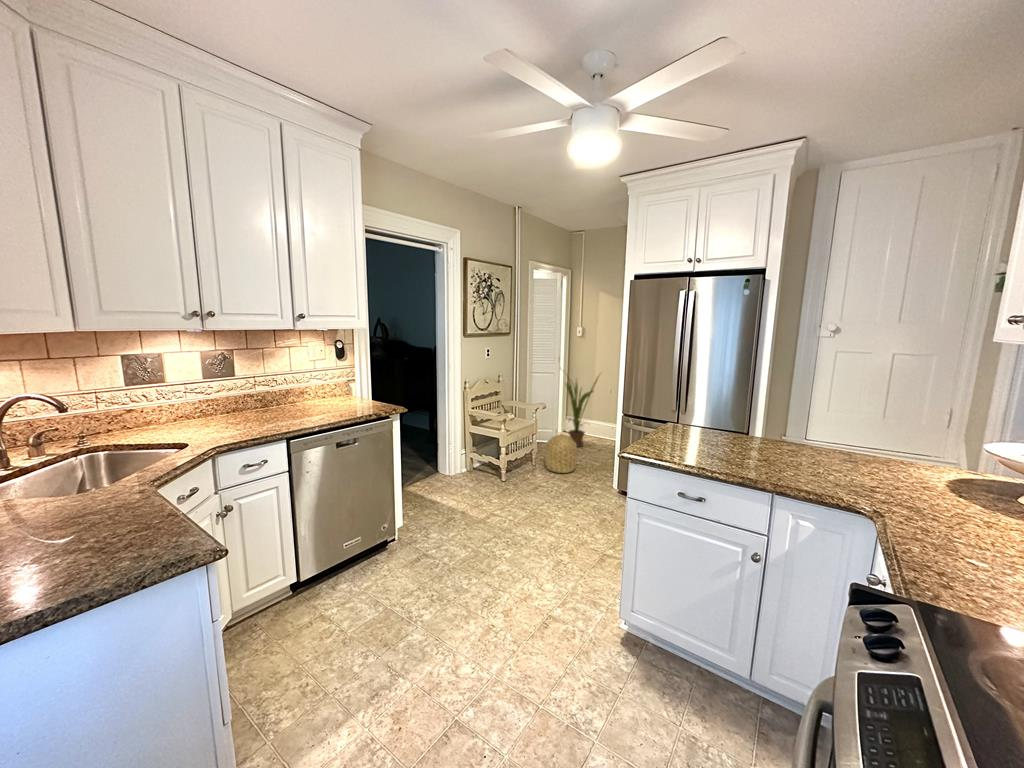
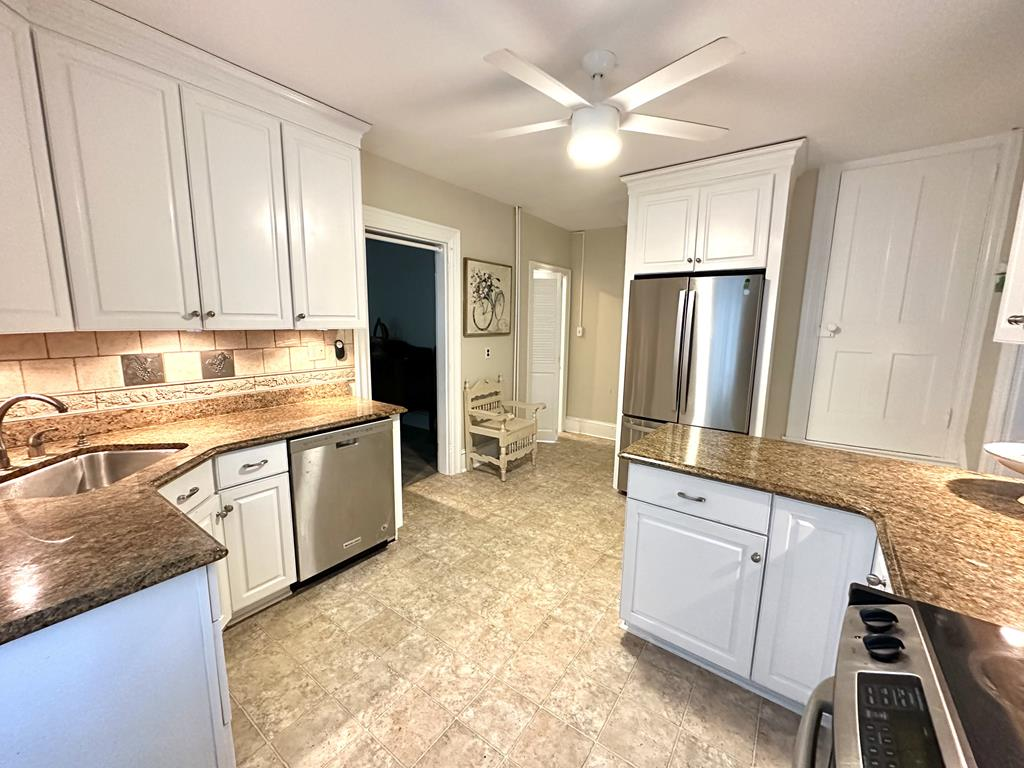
- basket [544,433,578,474]
- house plant [561,369,604,448]
